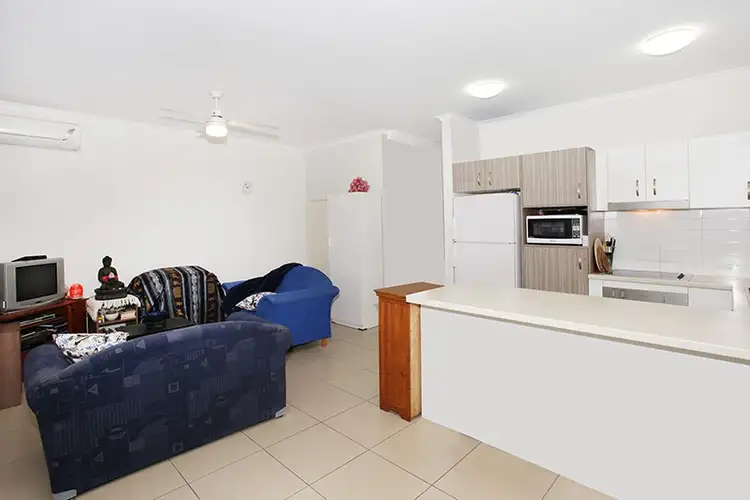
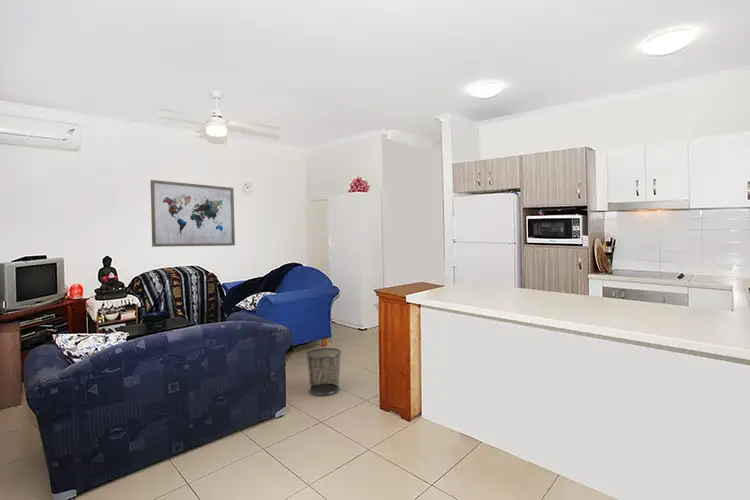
+ wall art [149,179,236,248]
+ waste bin [305,347,342,396]
